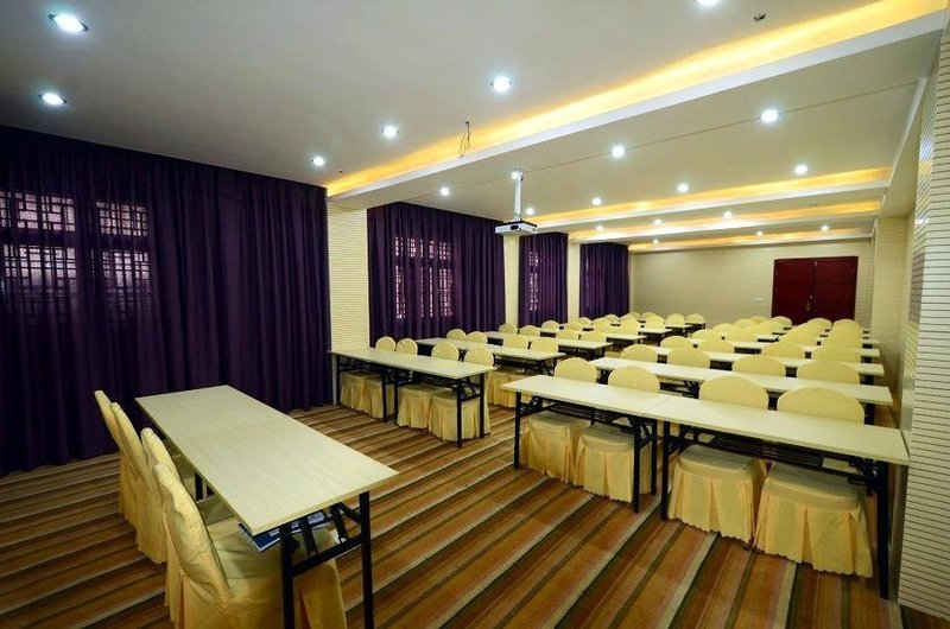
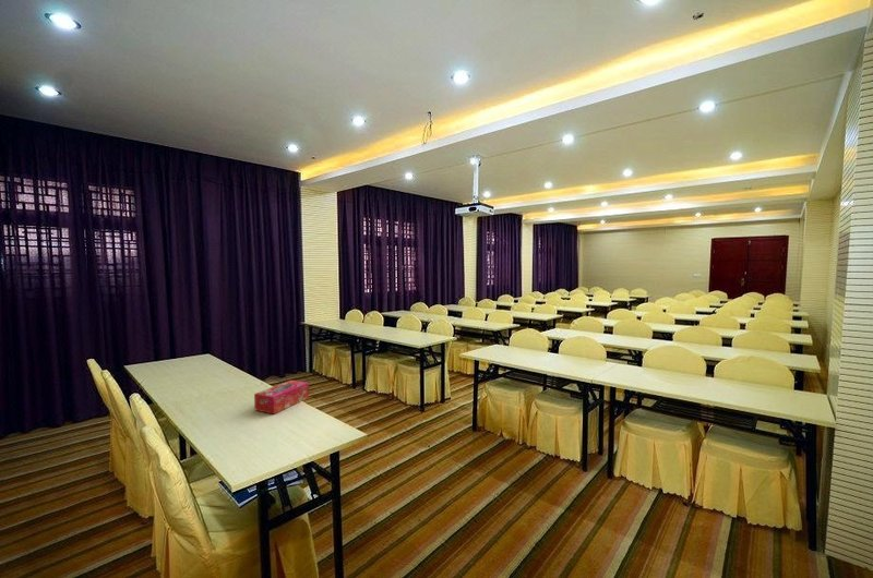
+ tissue box [253,380,310,416]
